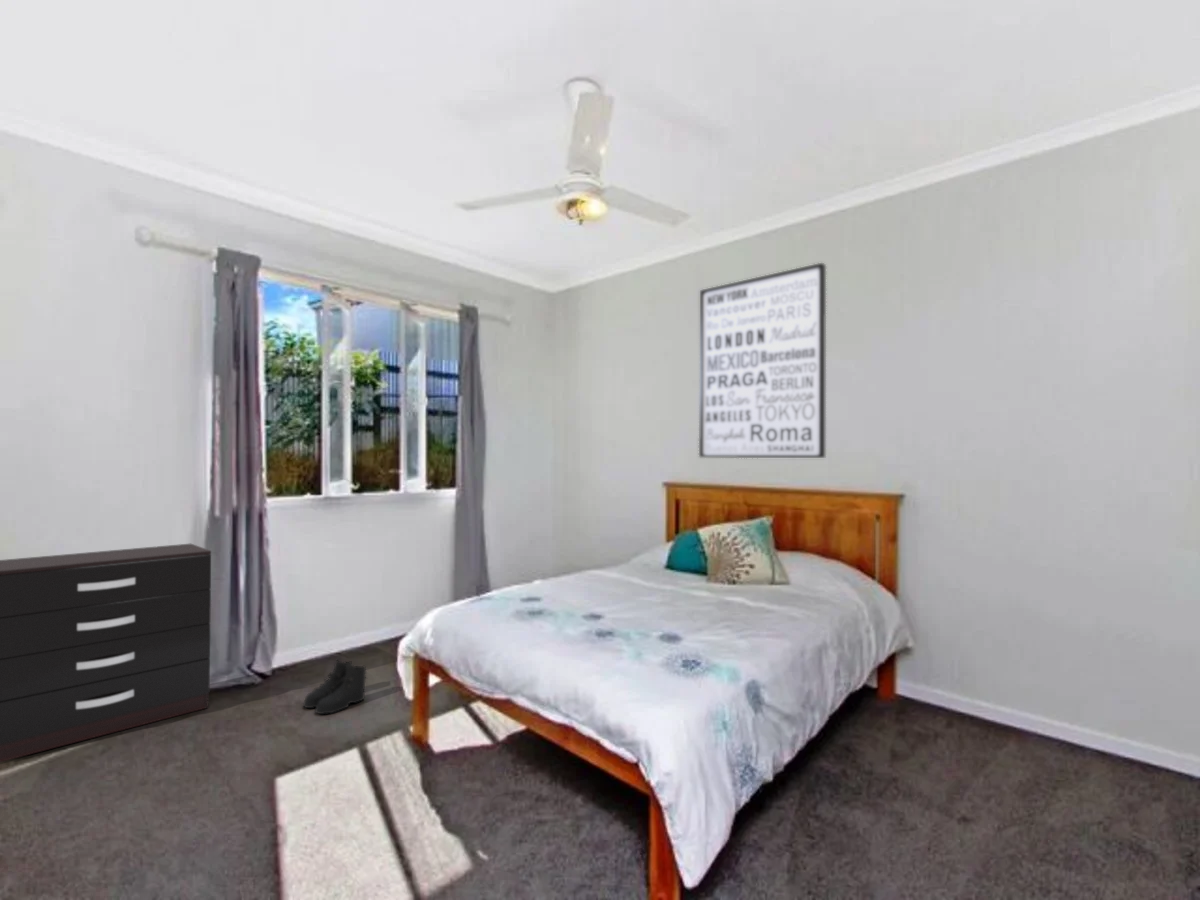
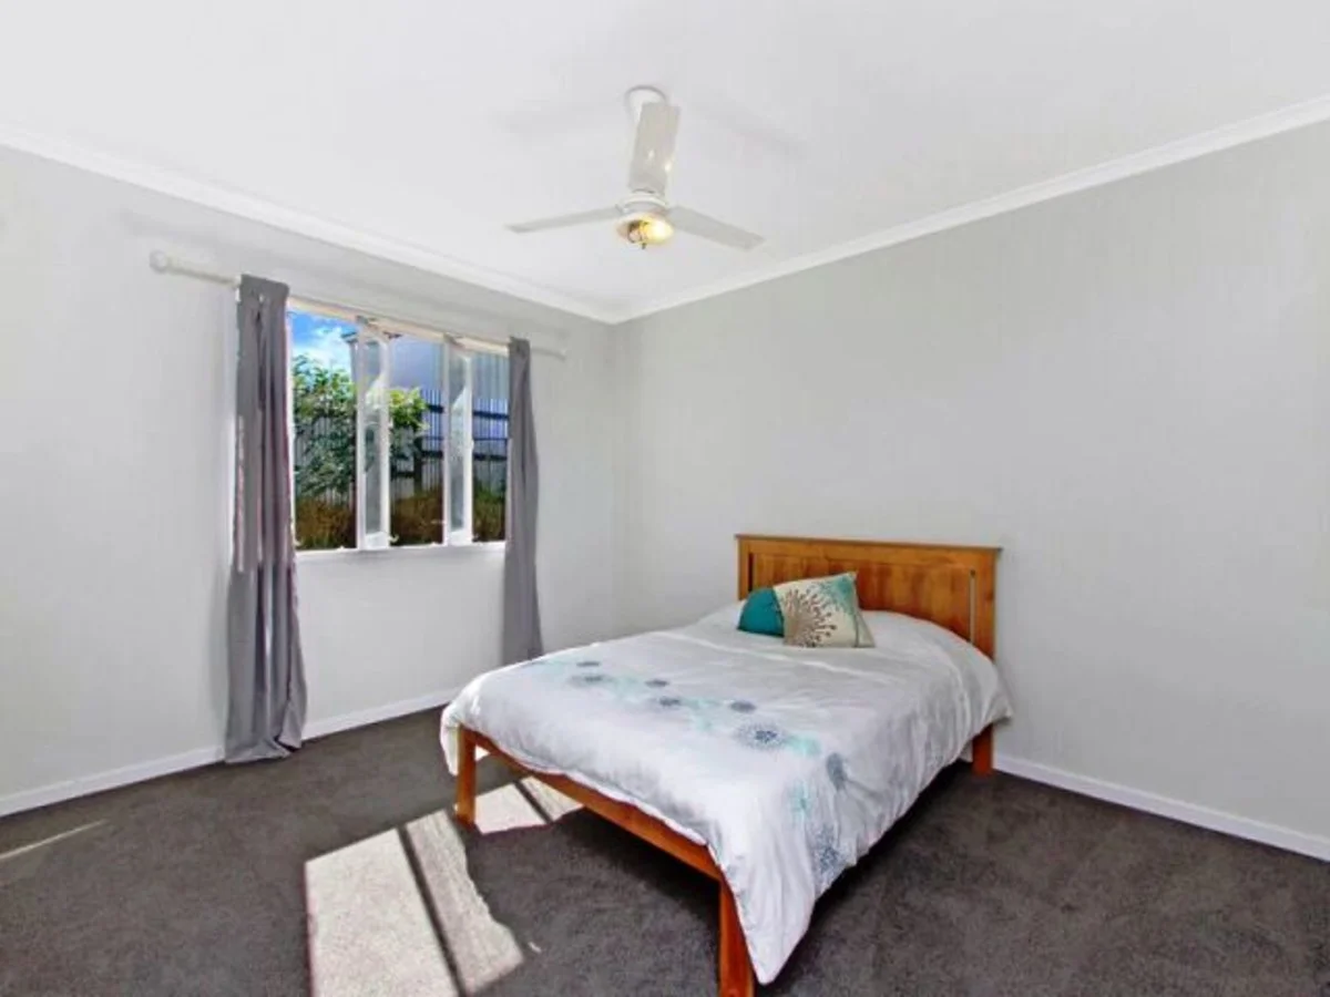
- boots [302,658,368,715]
- wall art [698,262,827,459]
- dresser [0,543,212,763]
